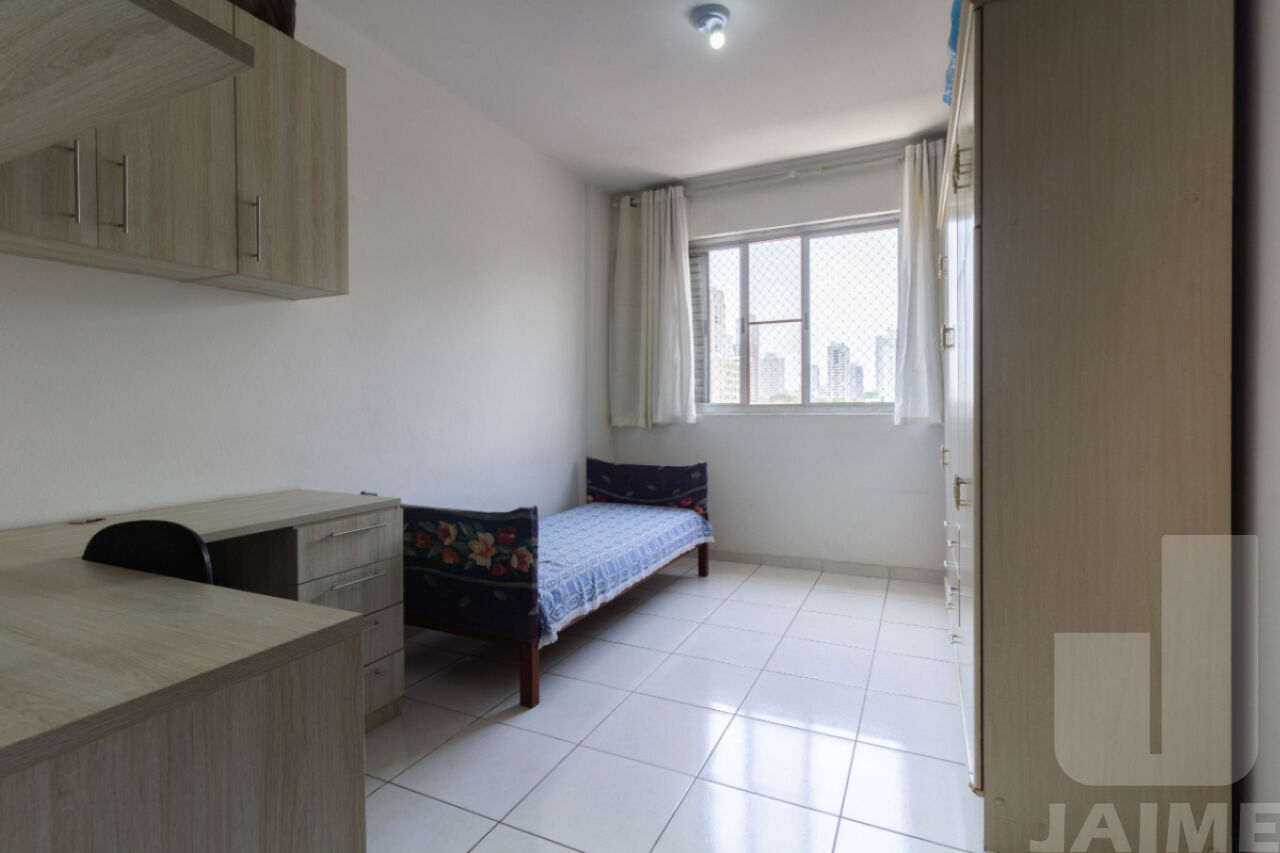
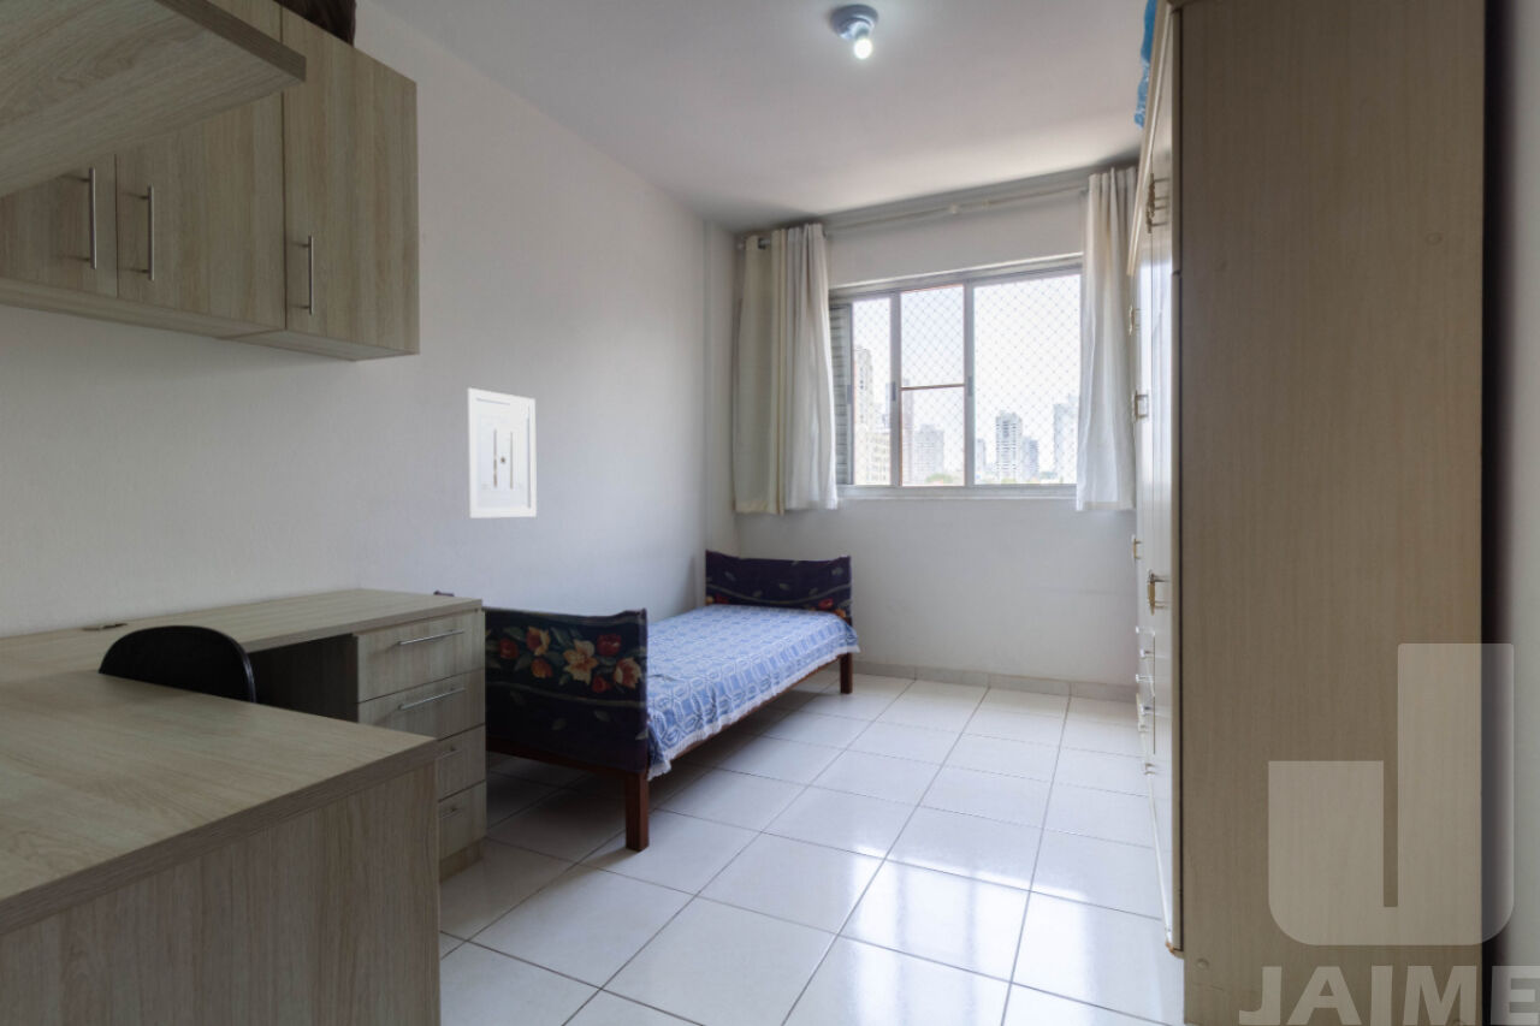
+ wall art [466,387,538,520]
